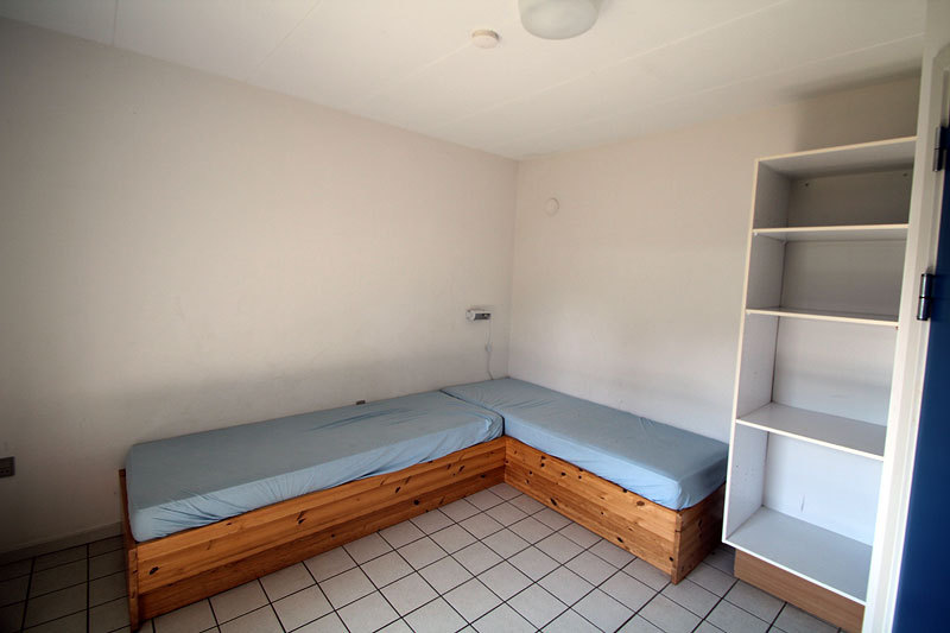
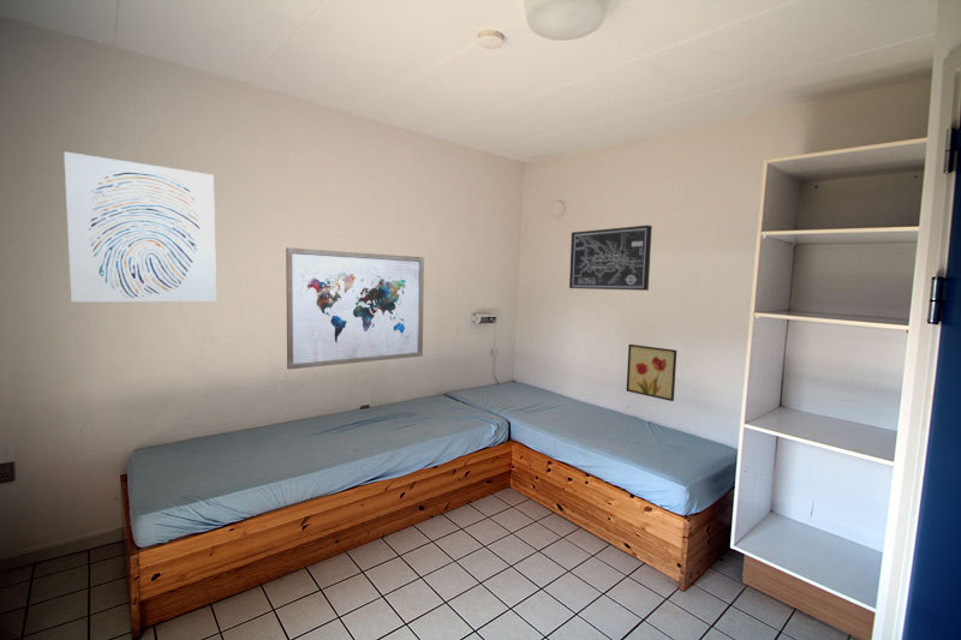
+ wall art [285,246,425,371]
+ wall art [568,225,653,292]
+ wall art [625,343,678,402]
+ wall art [62,150,217,303]
